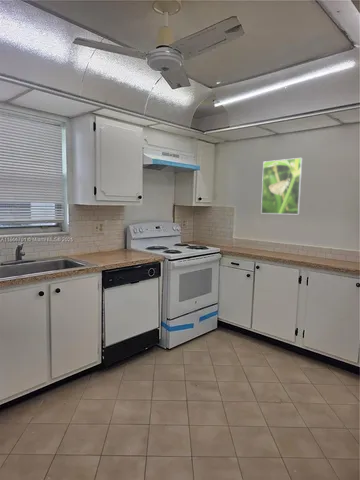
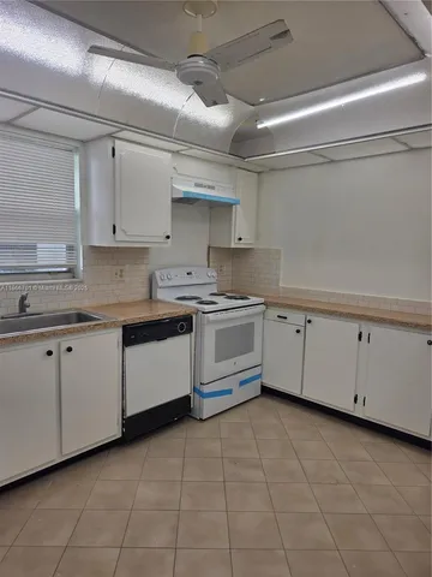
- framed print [260,157,304,215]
